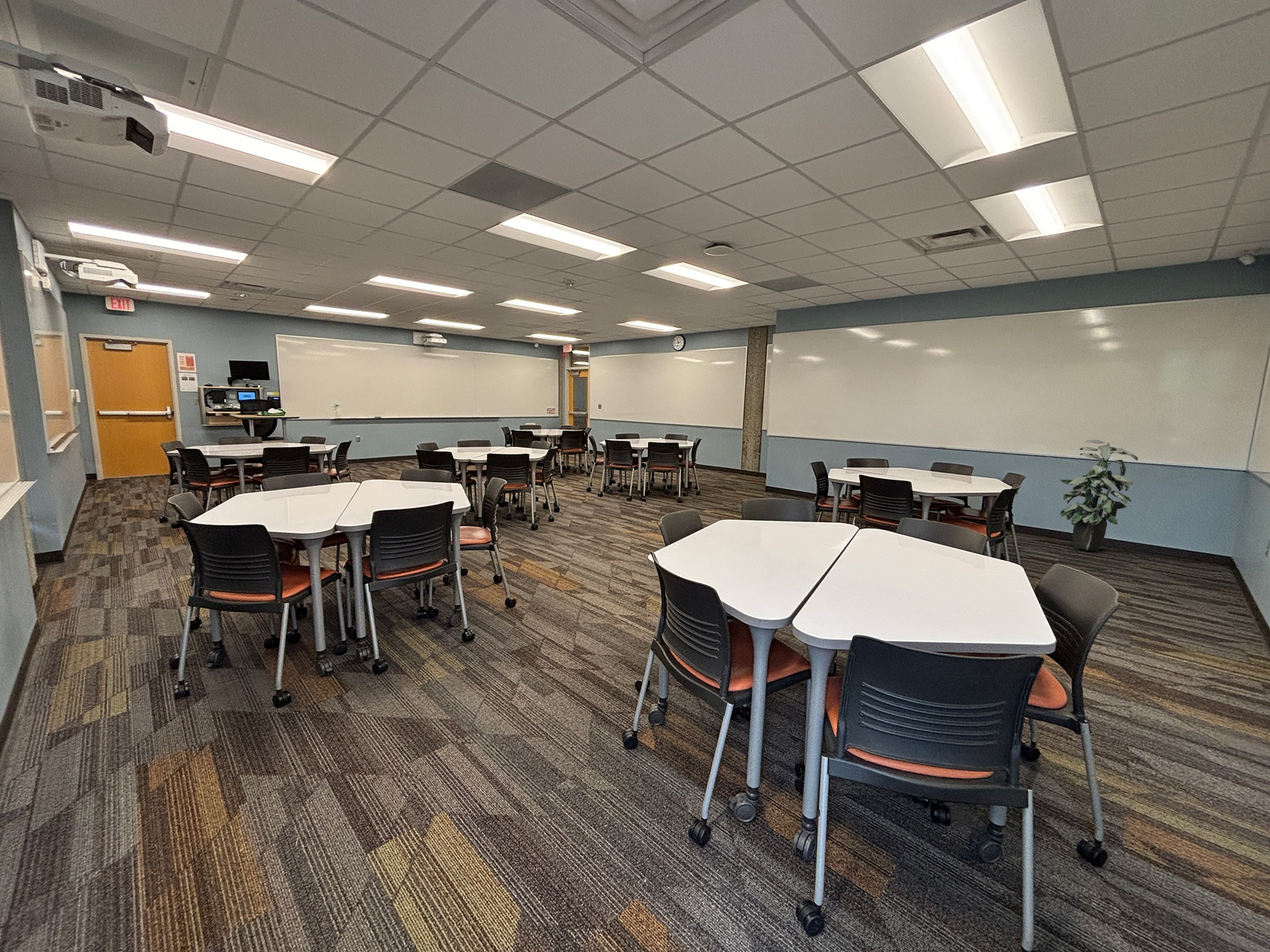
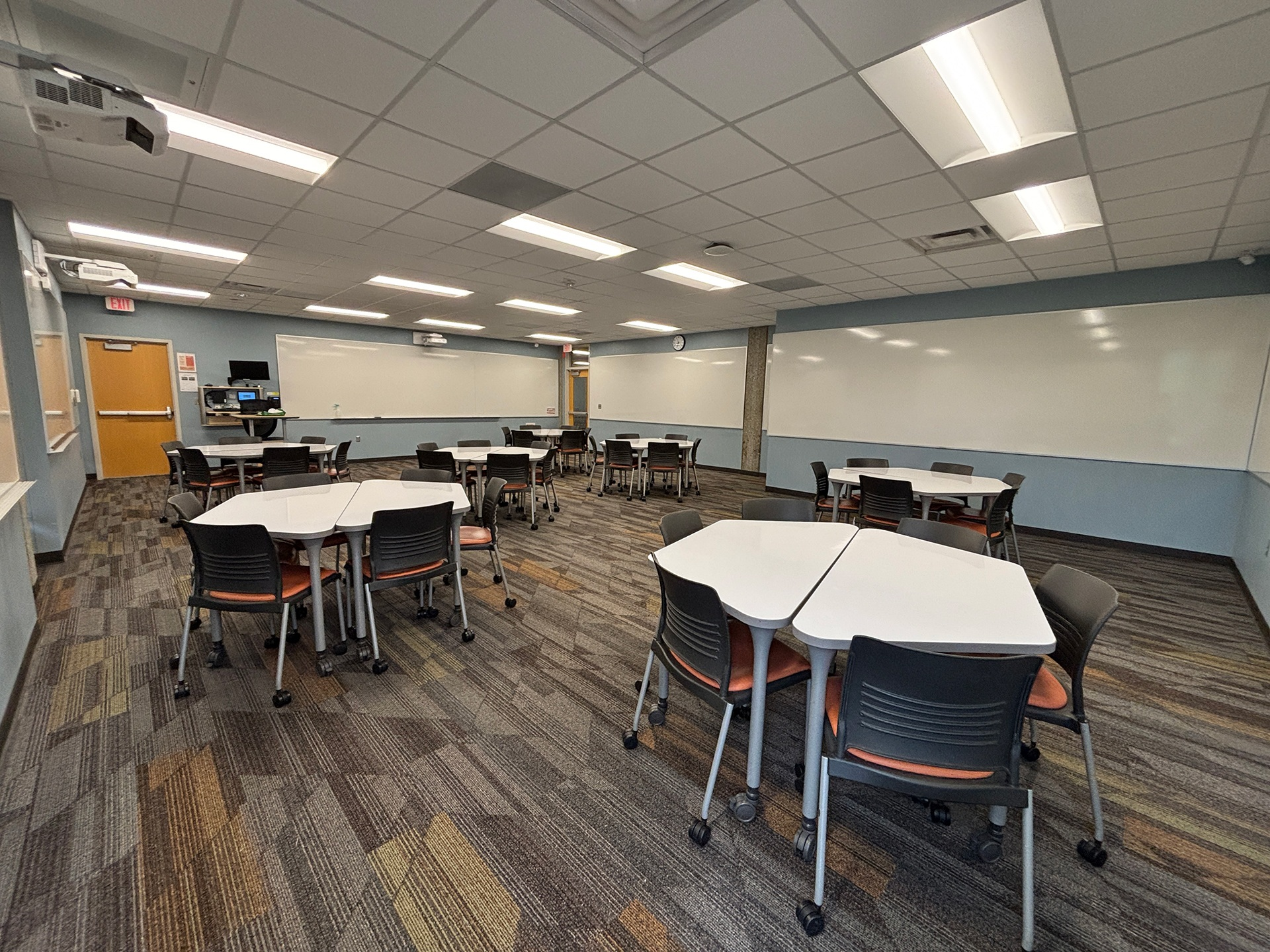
- indoor plant [1059,439,1138,552]
